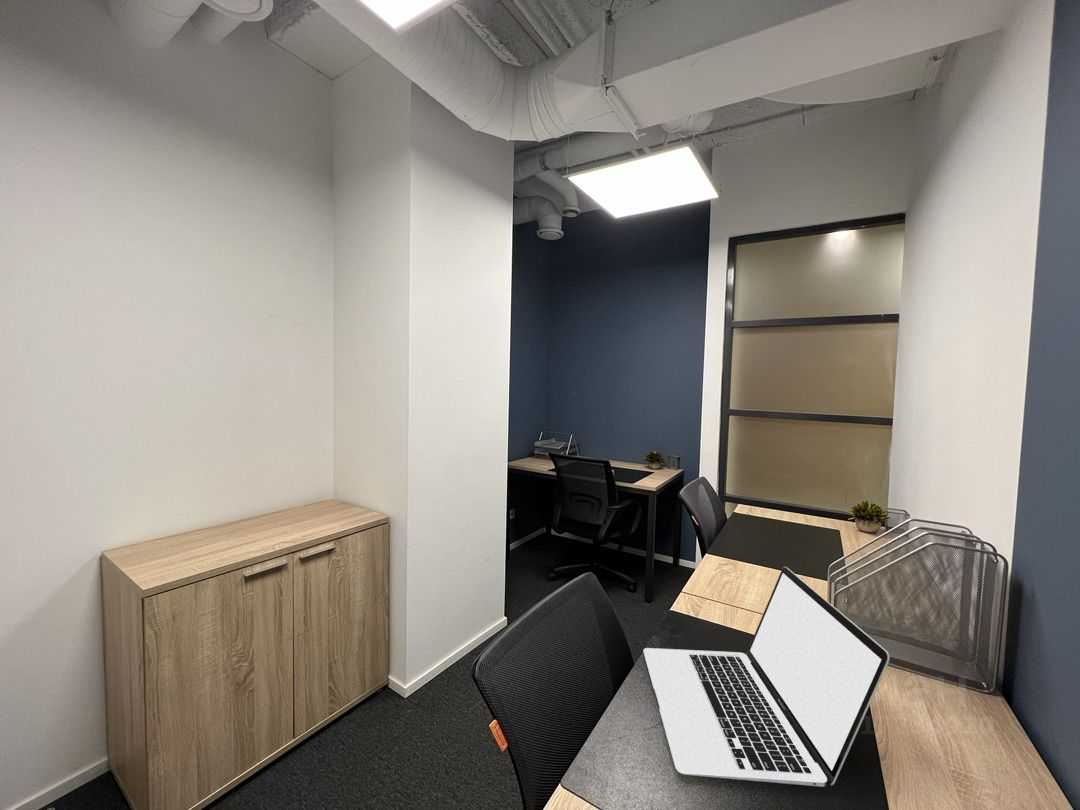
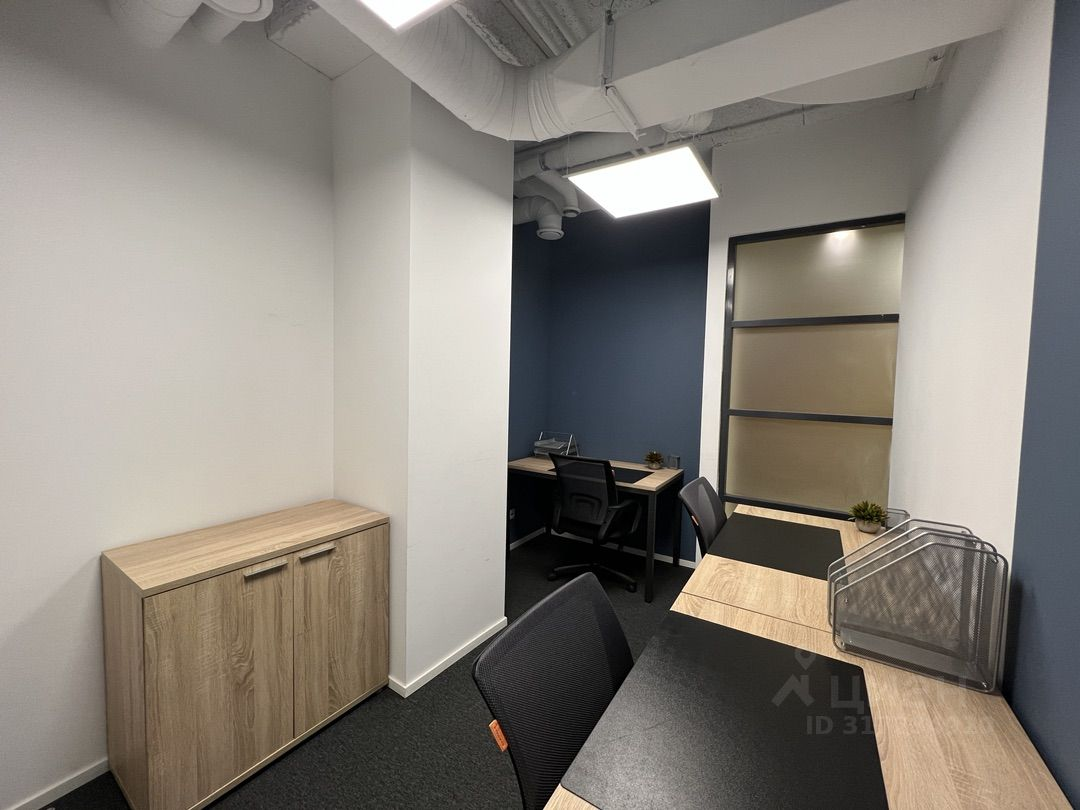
- laptop [643,566,891,788]
